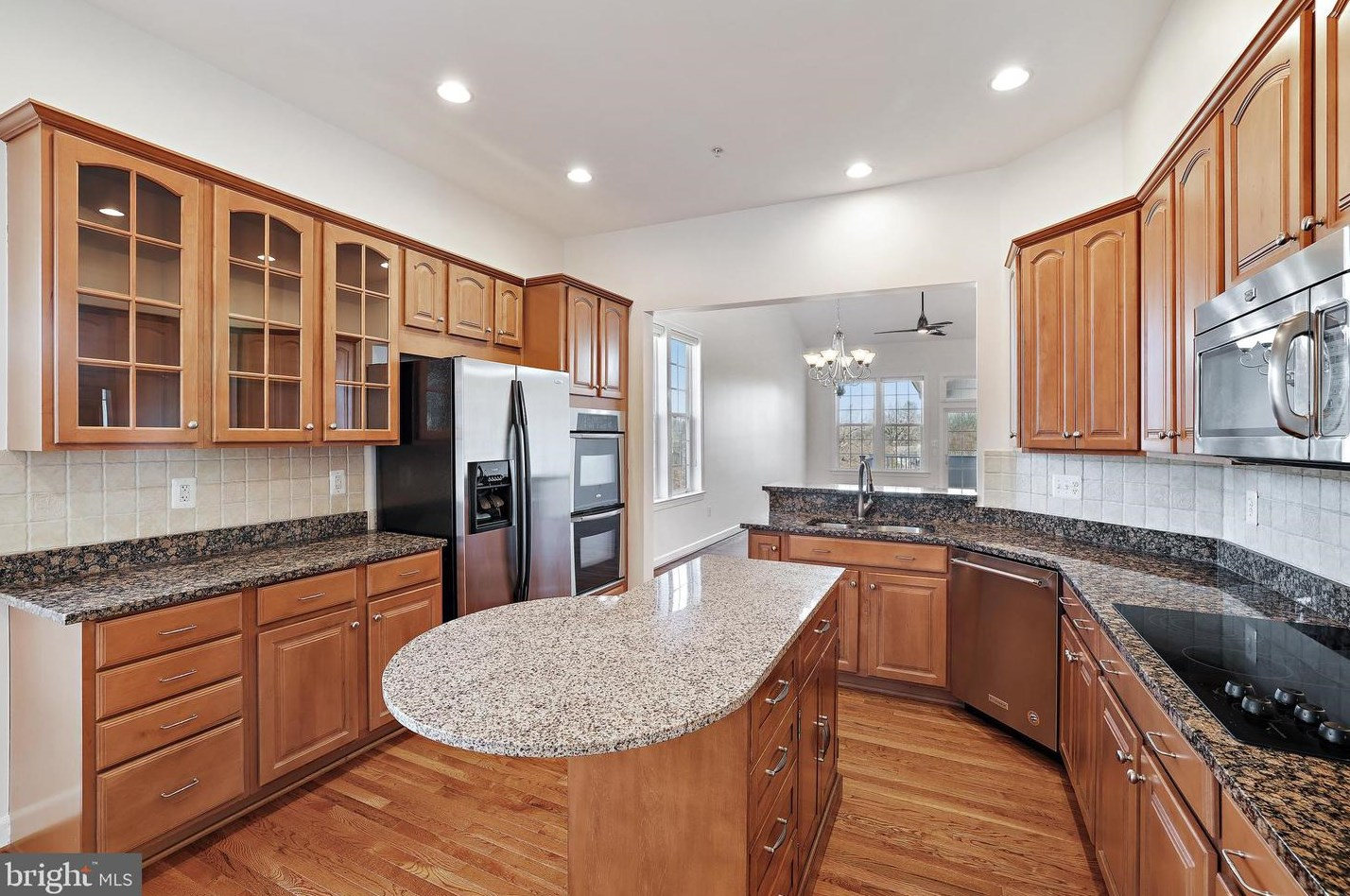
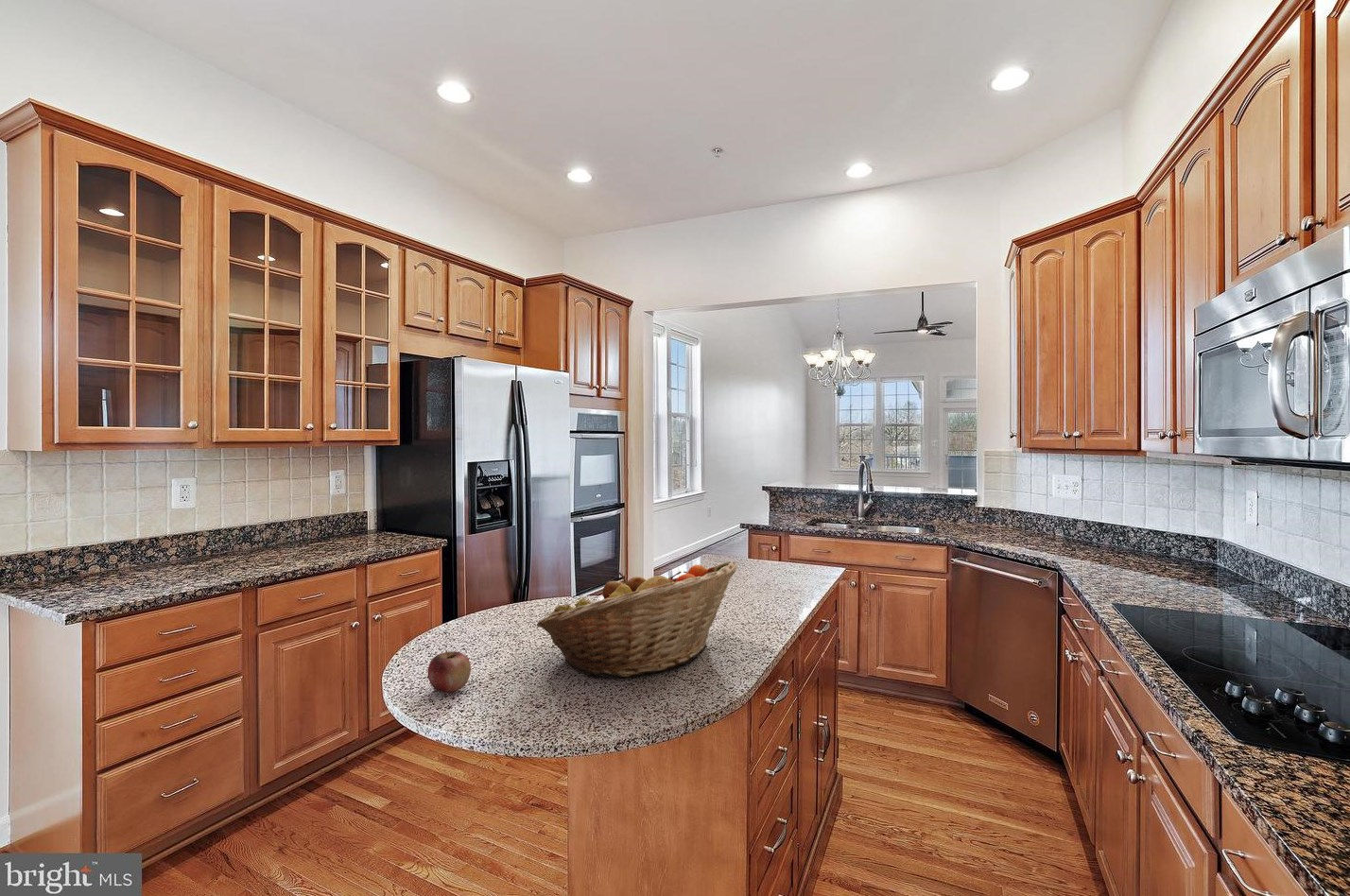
+ fruit basket [536,560,738,678]
+ apple [426,649,472,694]
